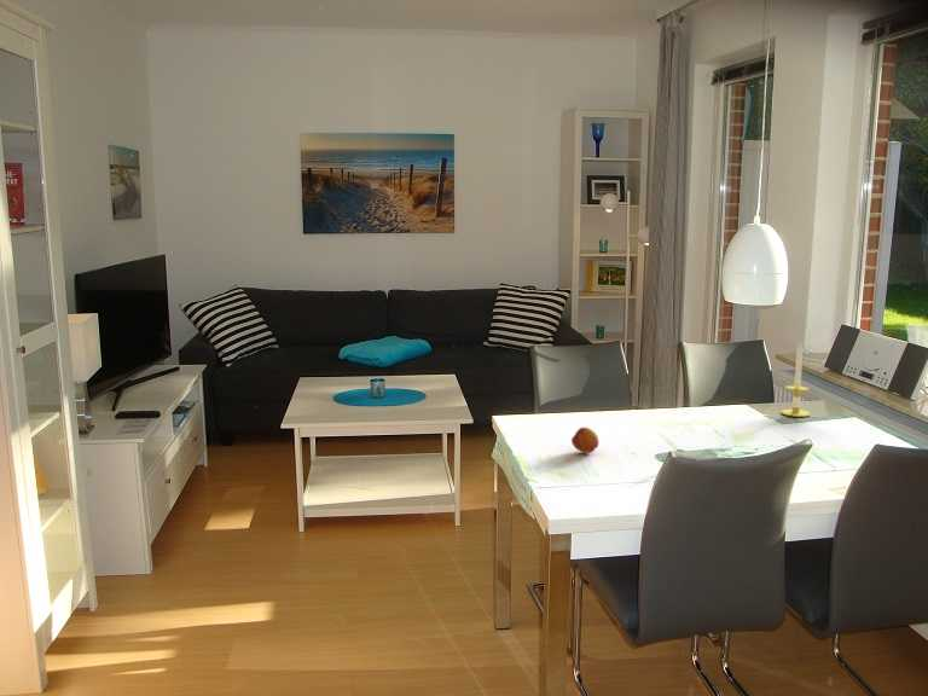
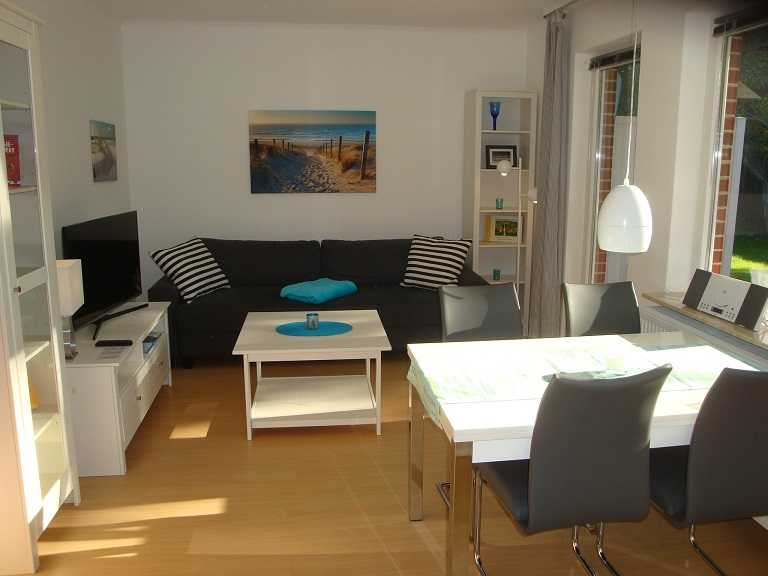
- candle [781,340,811,418]
- fruit [570,427,601,454]
